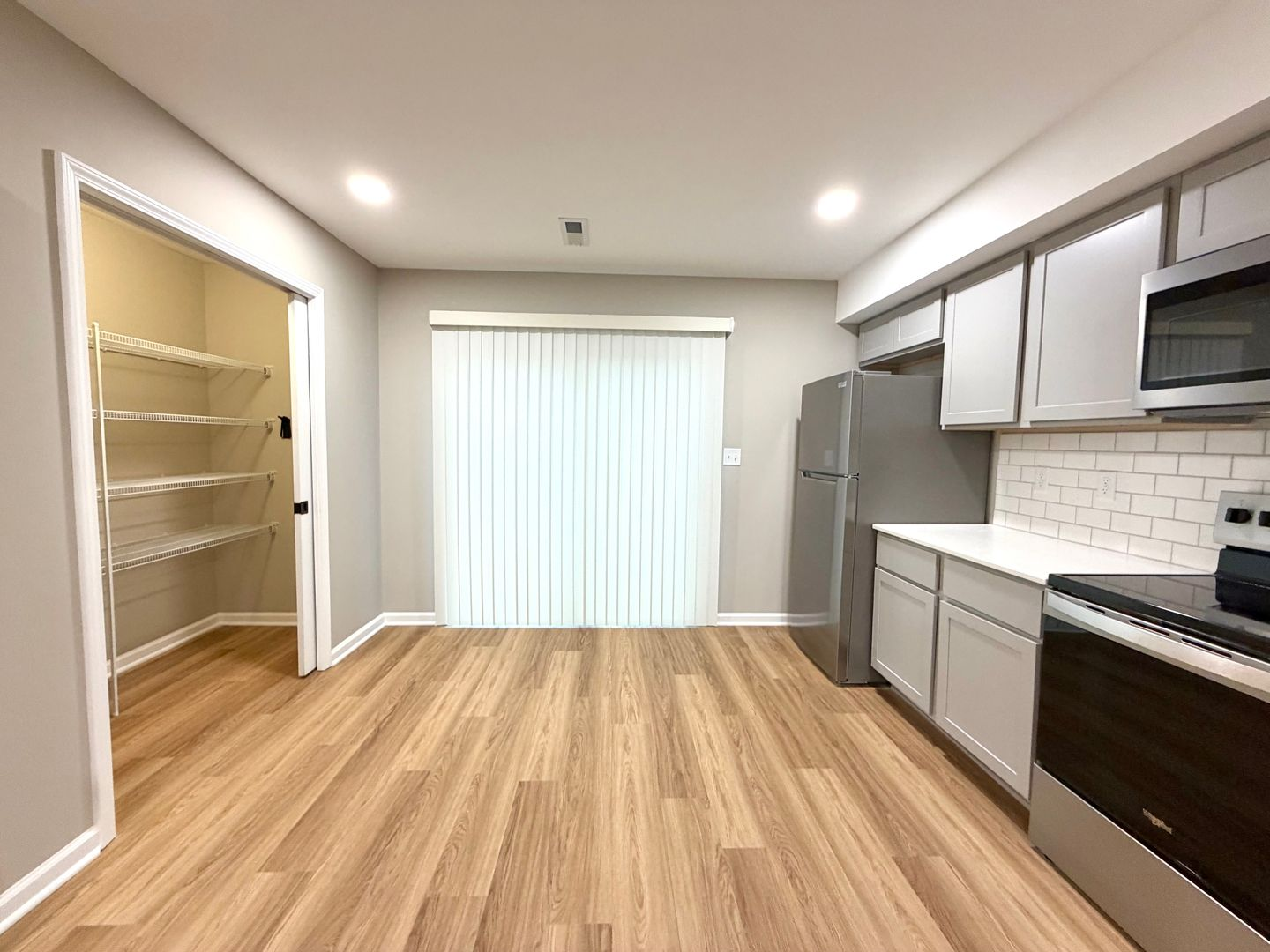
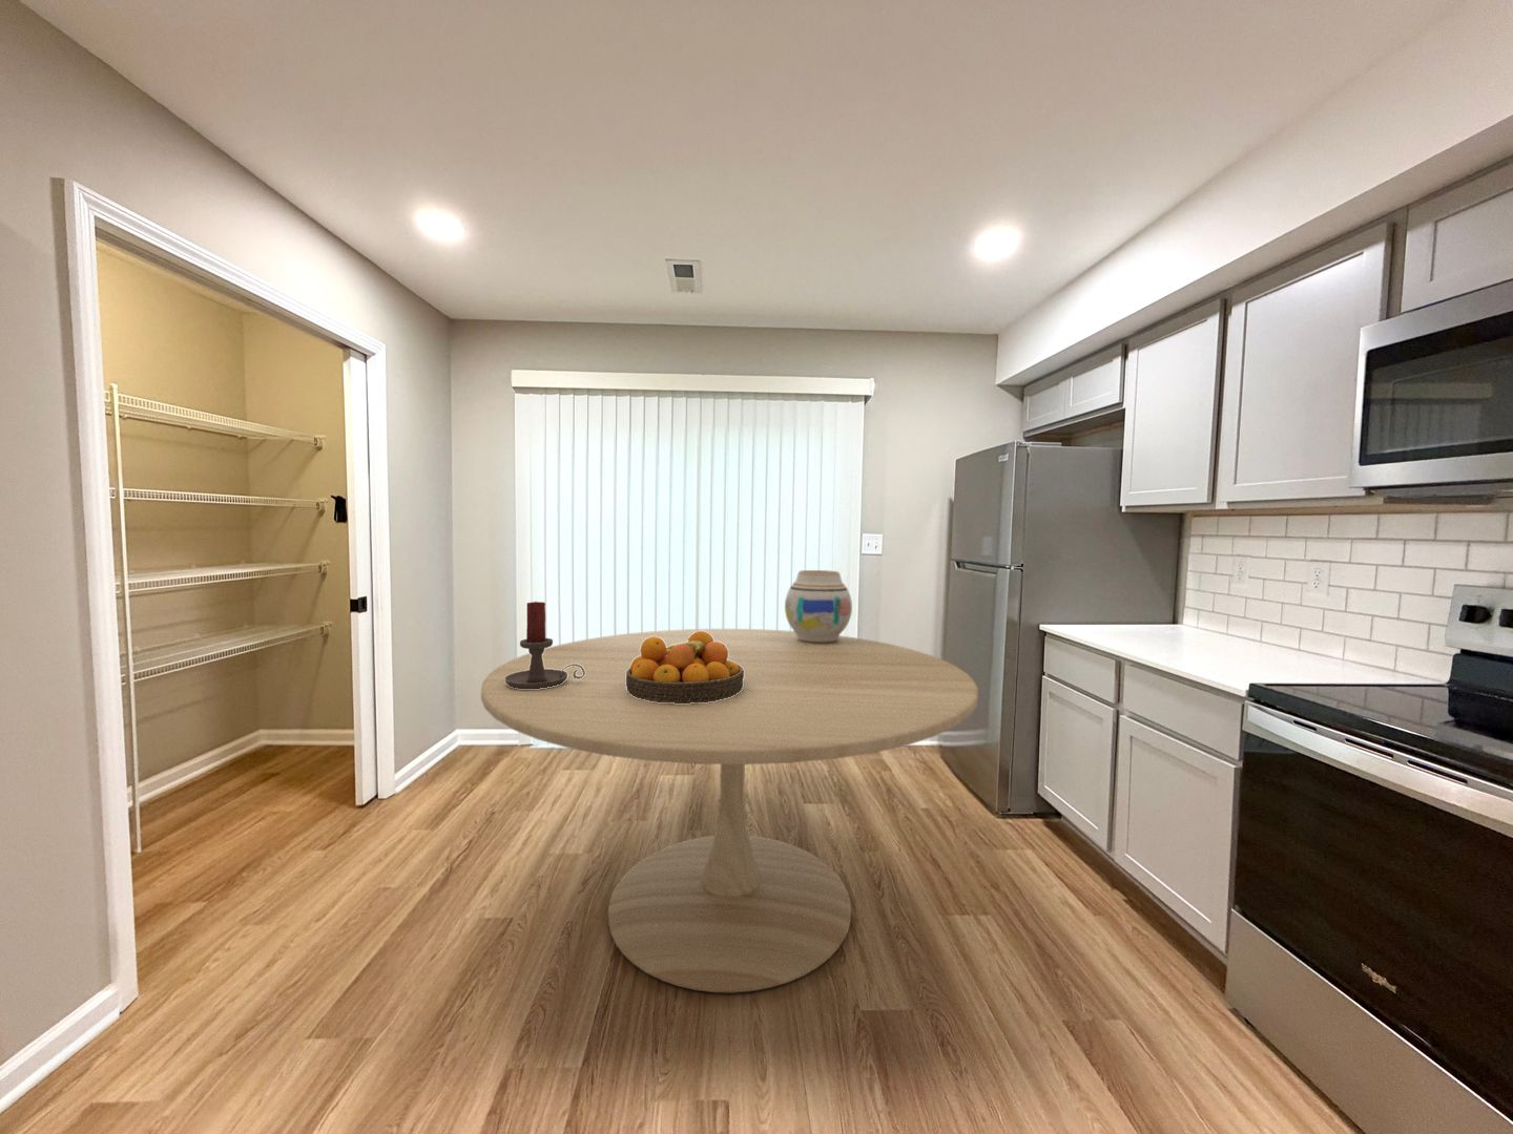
+ fruit bowl [627,631,743,704]
+ dining table [480,628,979,995]
+ vase [784,569,853,642]
+ candle holder [504,600,585,688]
